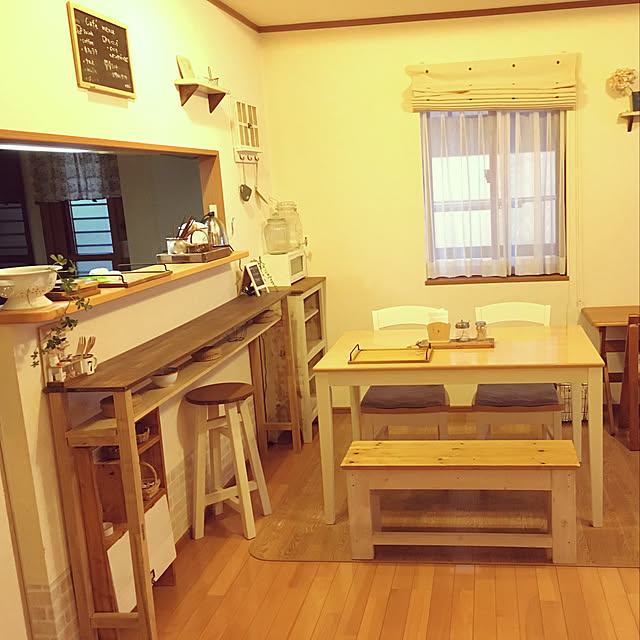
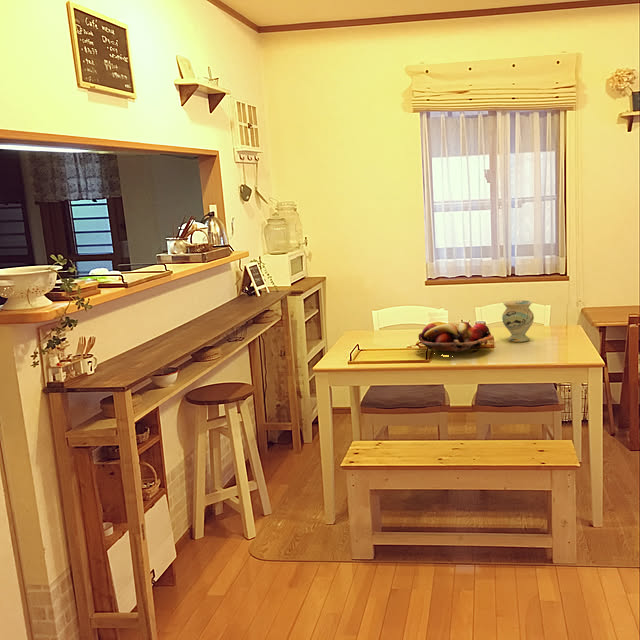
+ vase [501,299,535,343]
+ fruit basket [417,321,495,356]
